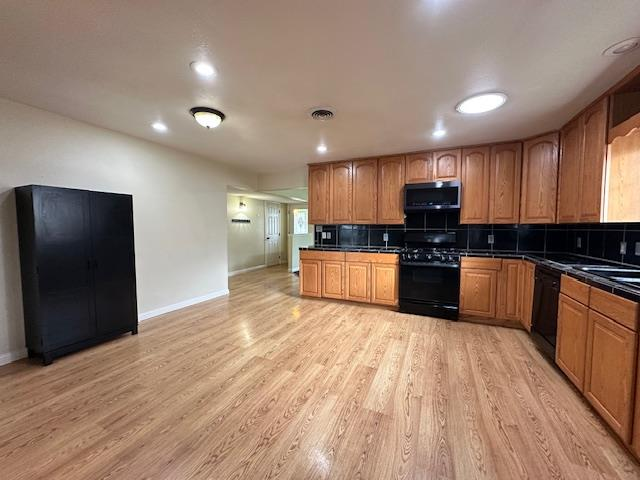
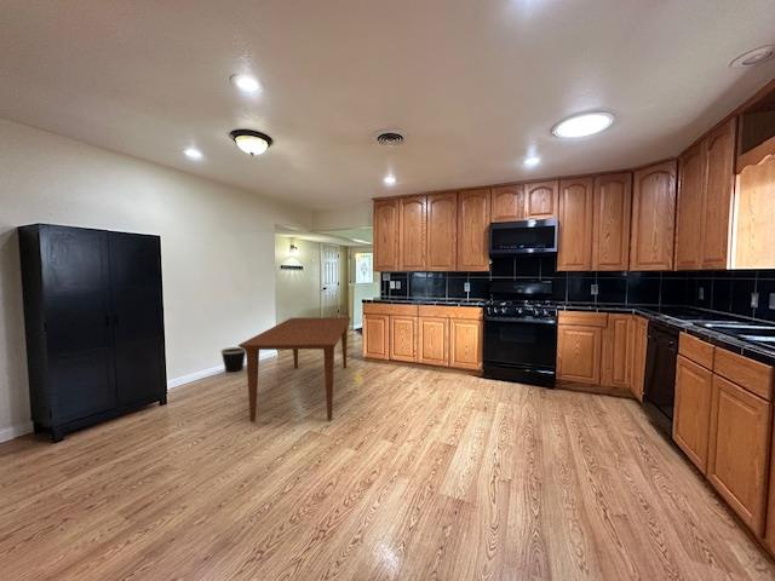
+ dining table [236,316,352,422]
+ wastebasket [219,346,246,376]
